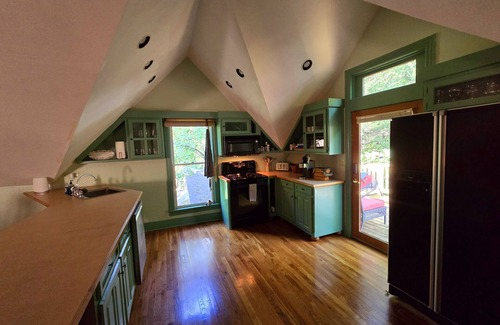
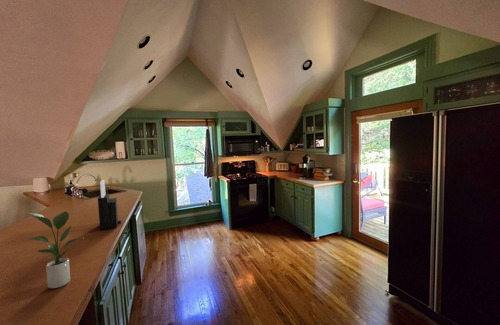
+ knife block [97,179,122,231]
+ potted plant [26,210,82,289]
